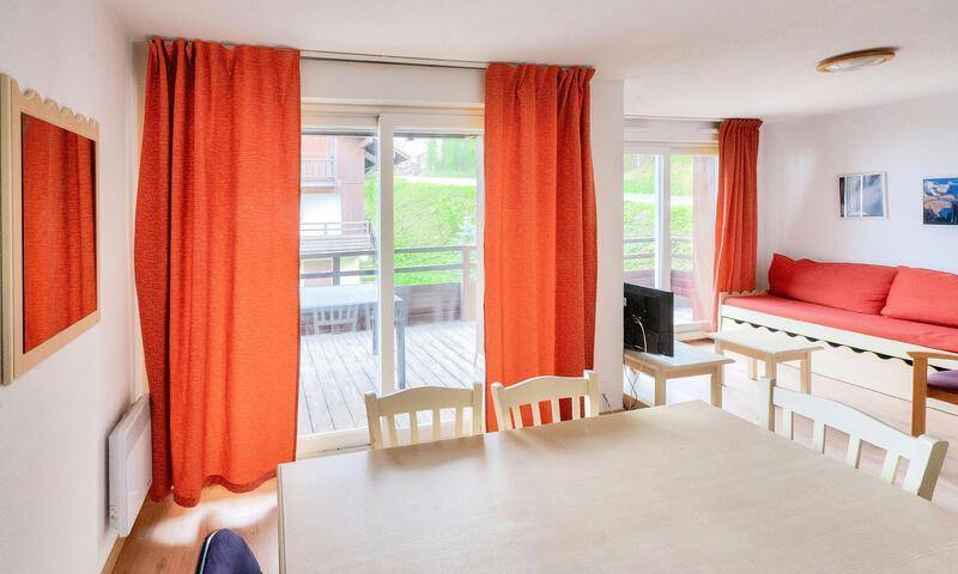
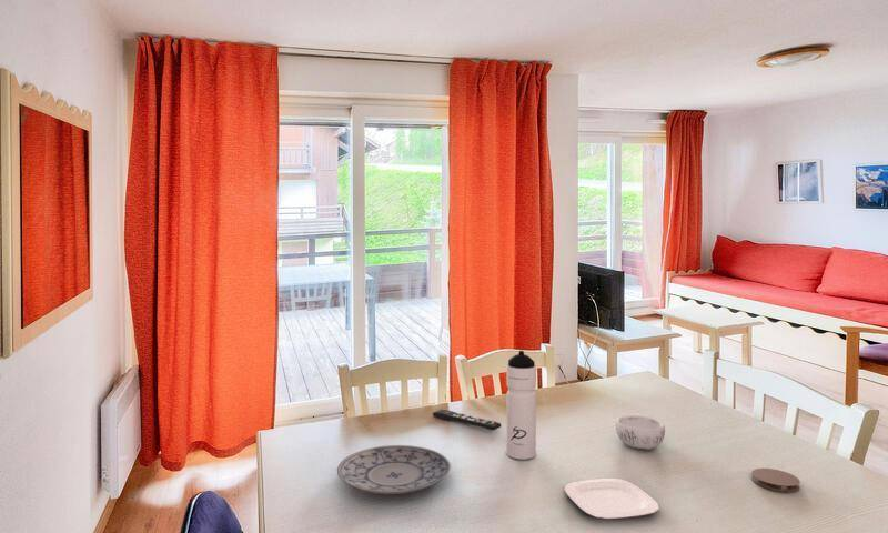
+ plate [336,444,452,495]
+ decorative bowl [615,414,666,451]
+ coaster [750,467,801,493]
+ plate [564,477,660,521]
+ water bottle [505,350,537,461]
+ remote control [432,409,502,432]
